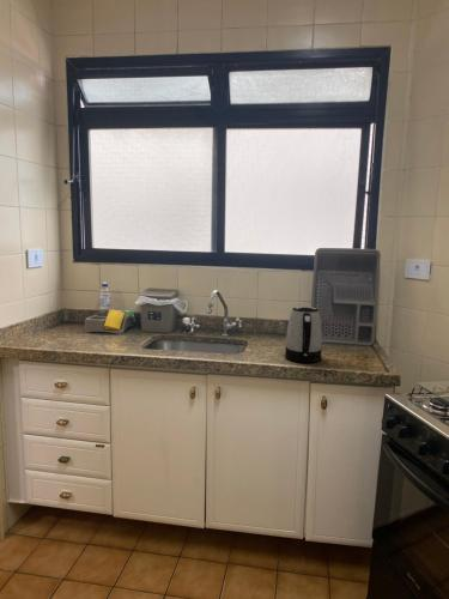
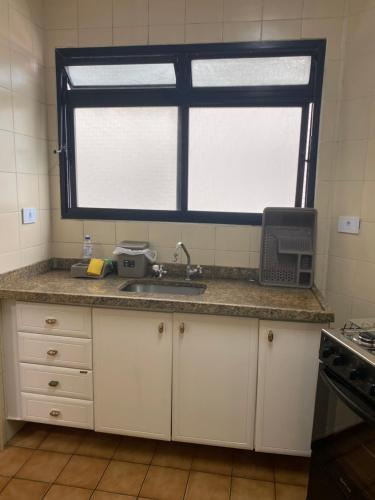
- kettle [284,305,323,364]
